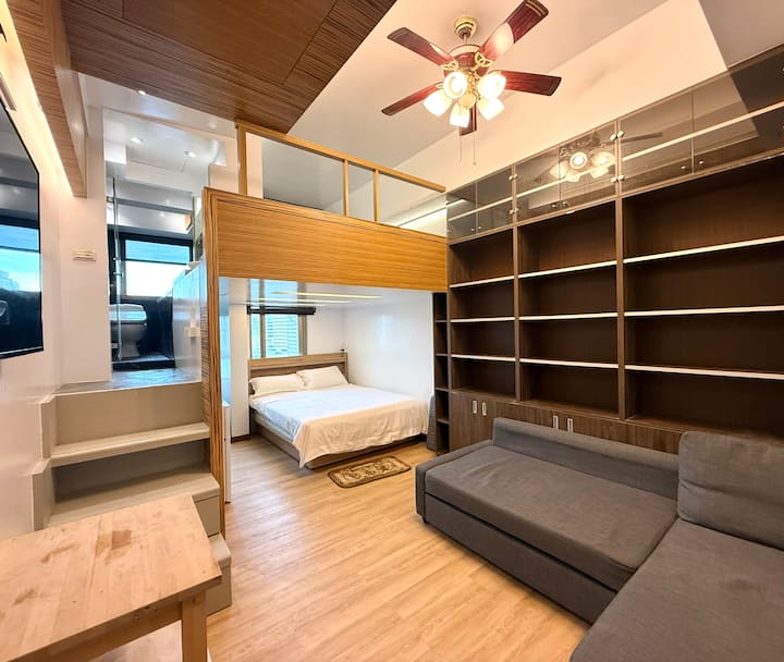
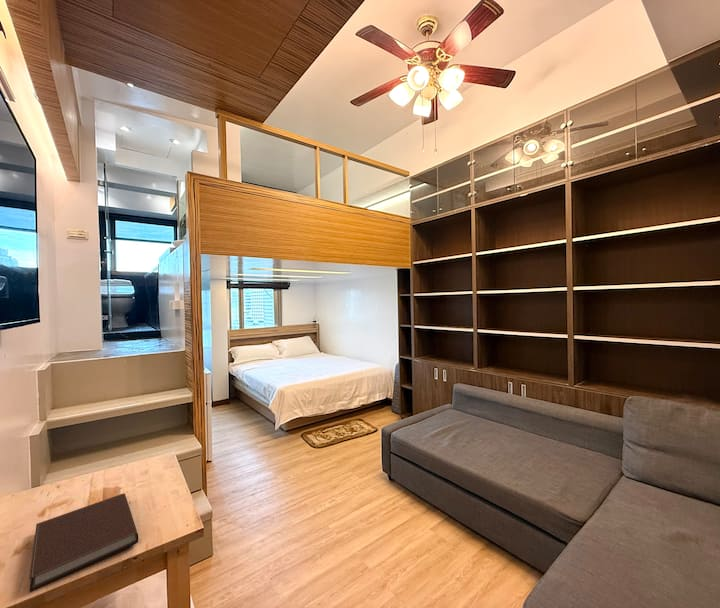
+ notebook [28,493,139,593]
